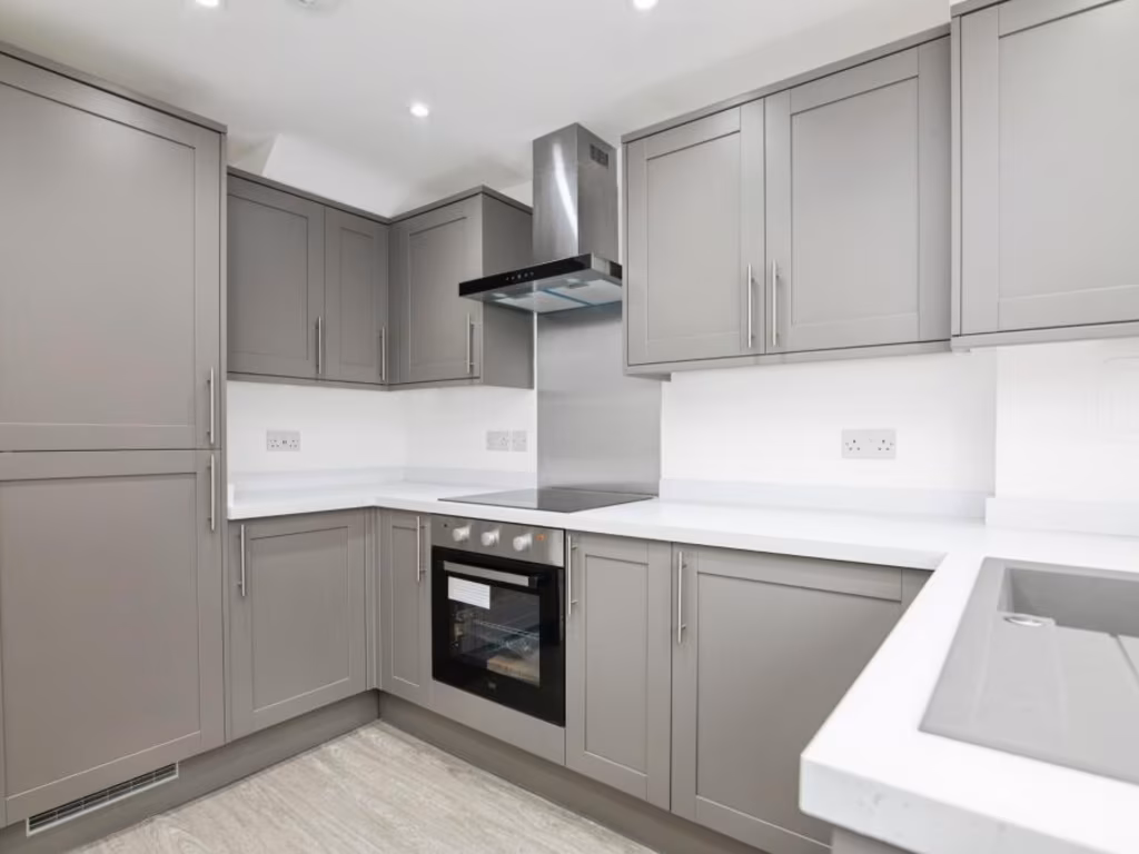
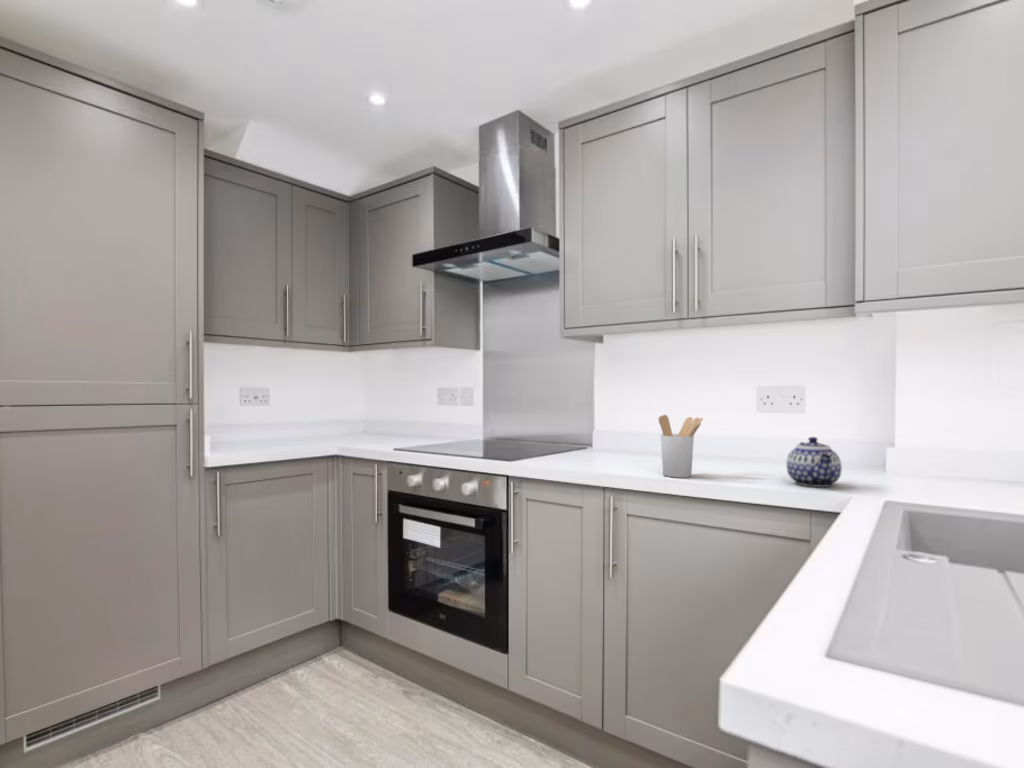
+ utensil holder [657,414,704,479]
+ teapot [786,436,843,488]
